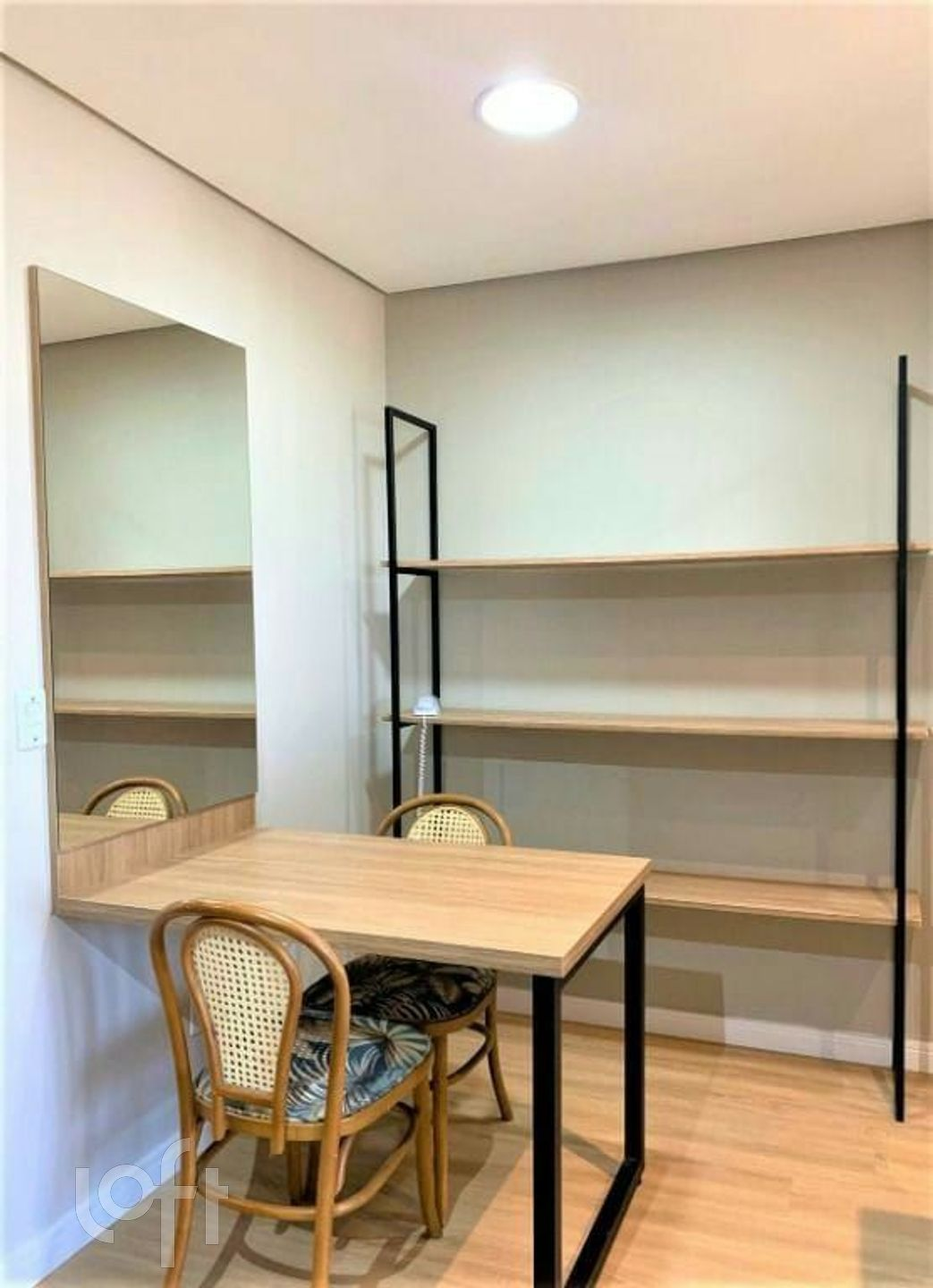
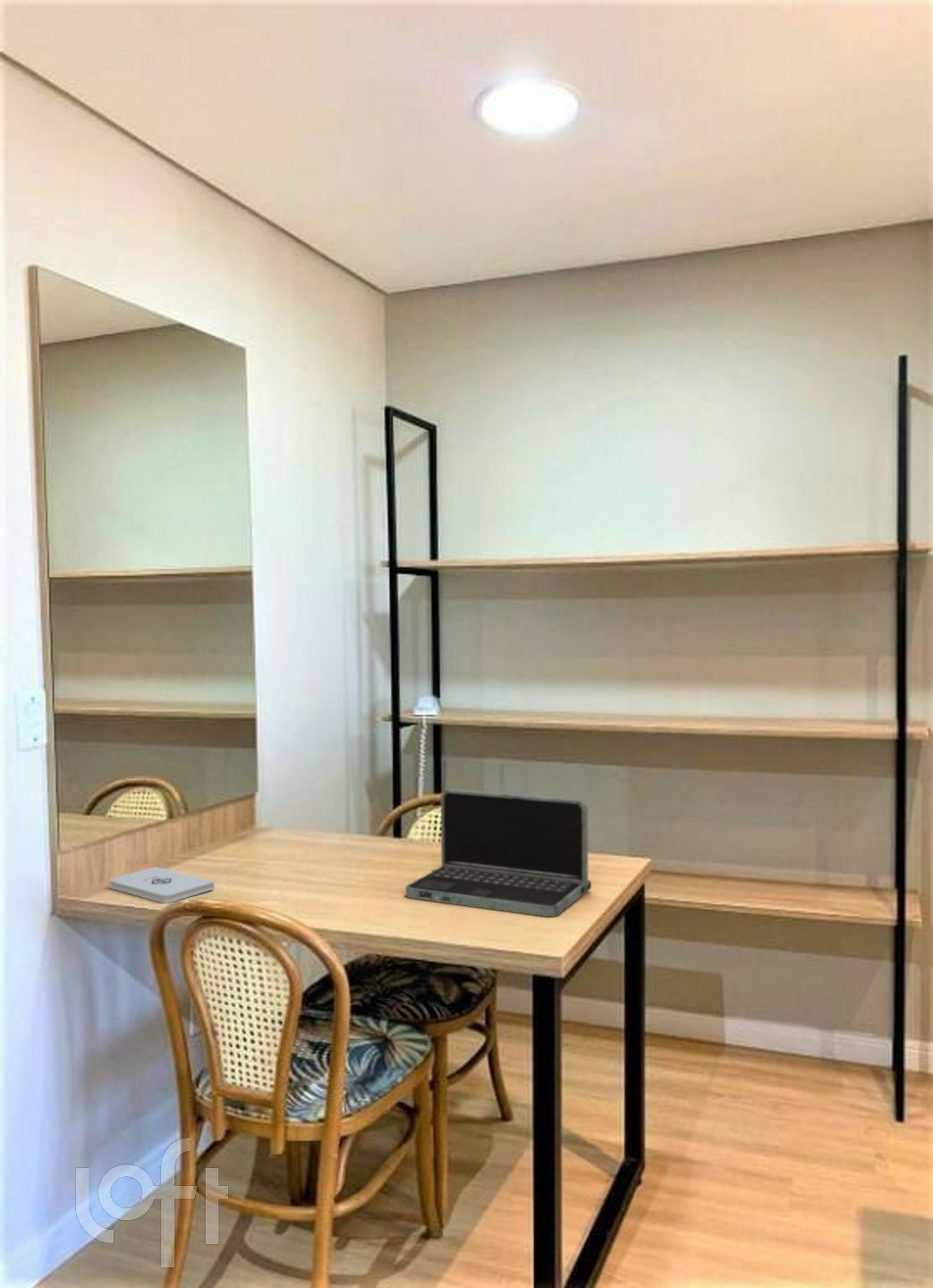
+ laptop [404,788,592,918]
+ notepad [108,866,216,904]
